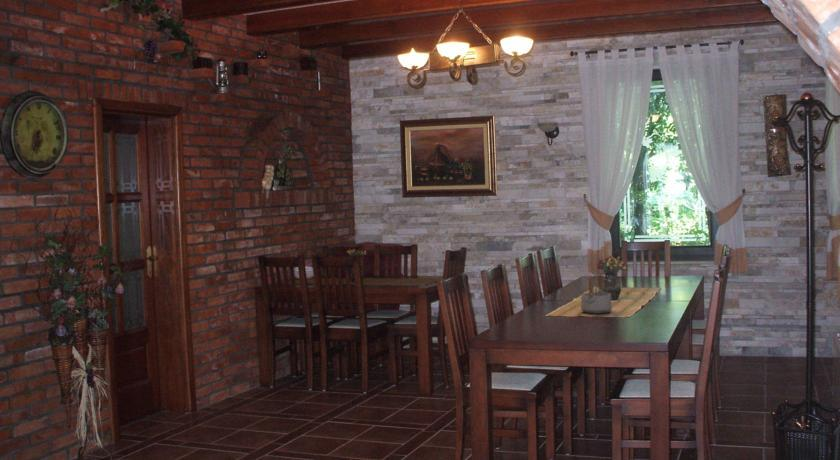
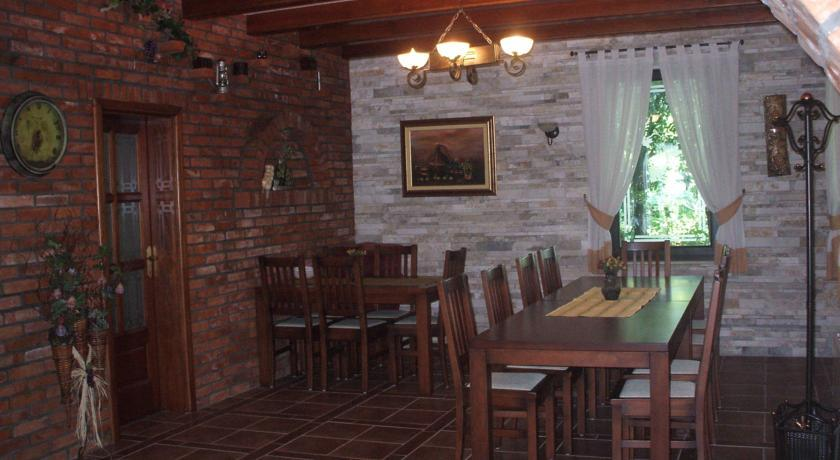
- teapot [580,274,613,315]
